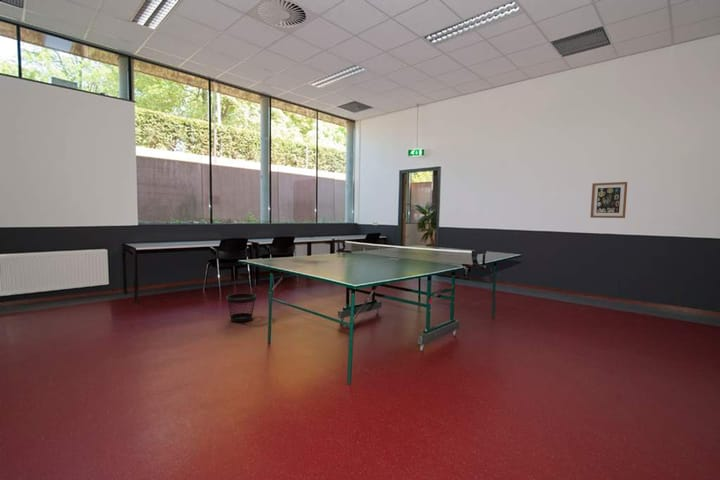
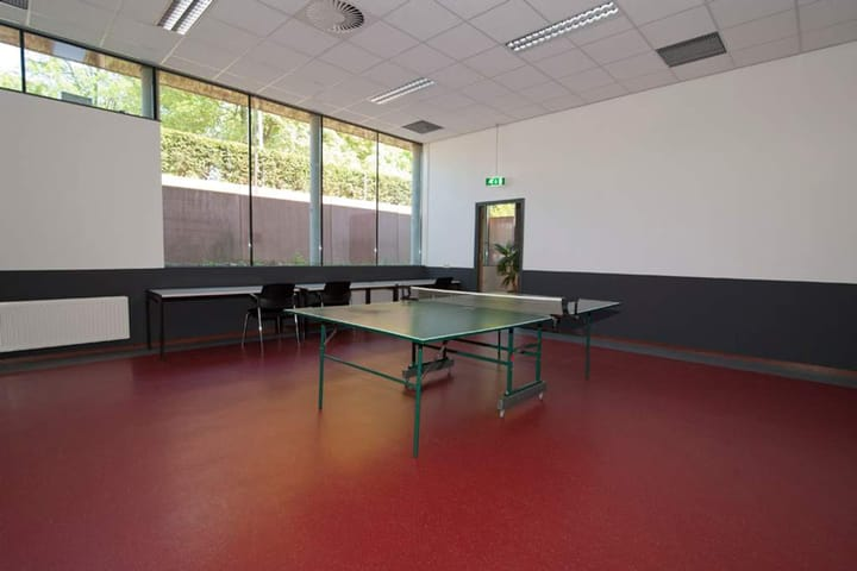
- wastebasket [225,292,258,323]
- wall art [589,181,628,219]
